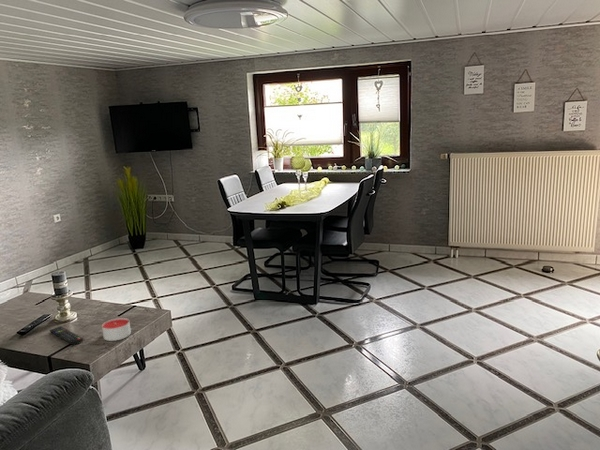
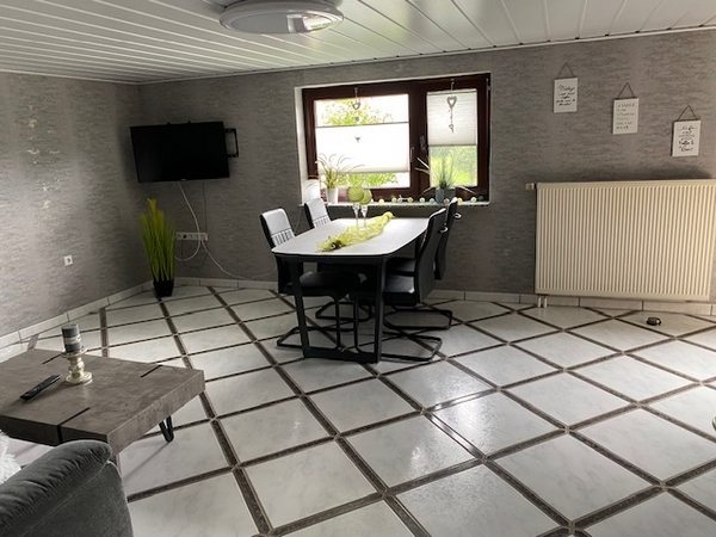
- remote control [49,325,84,346]
- candle [101,317,132,342]
